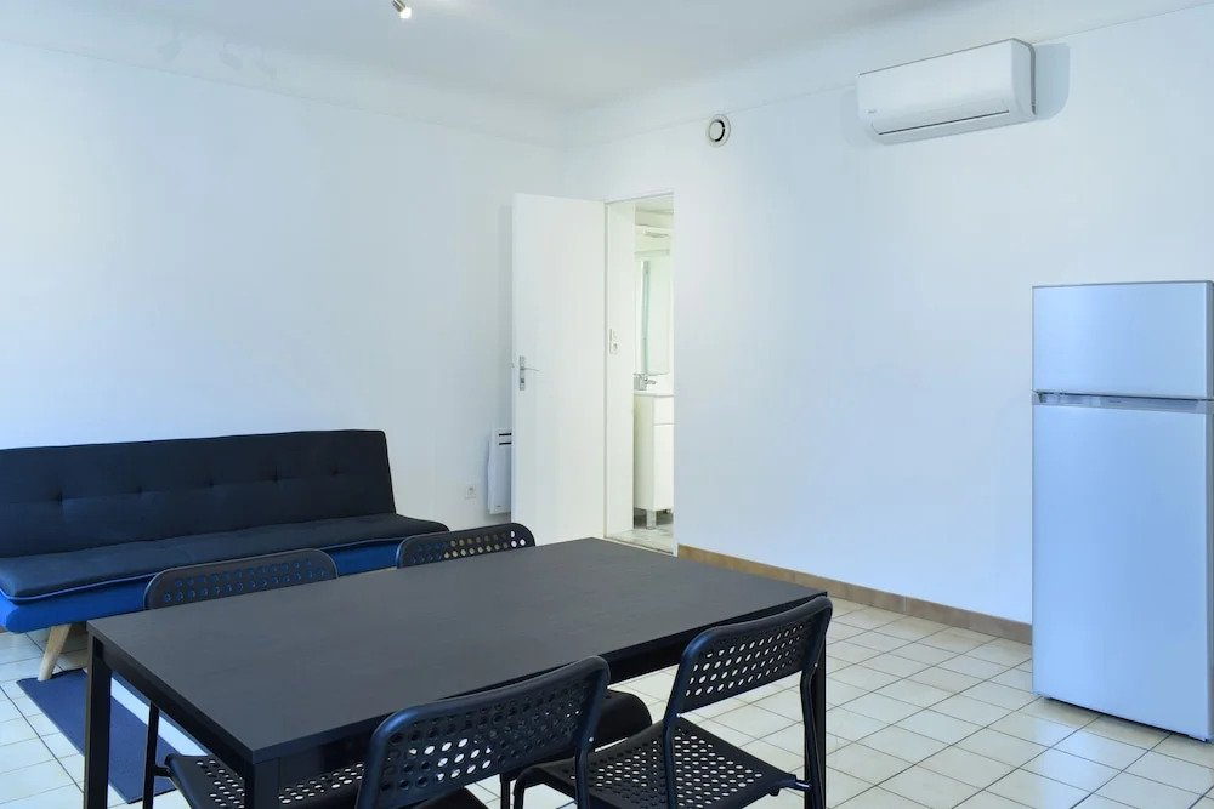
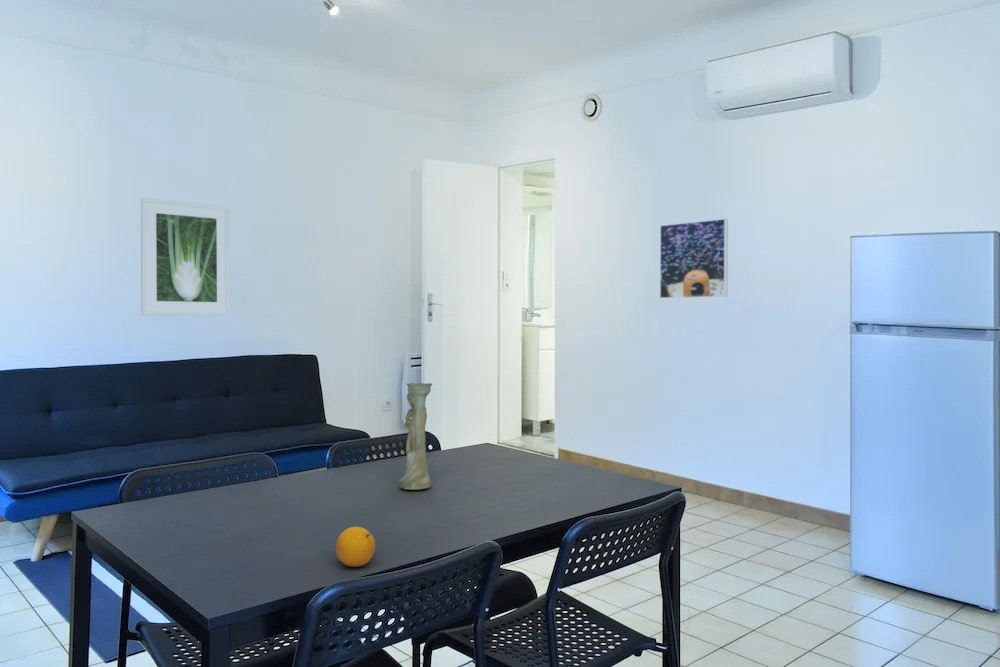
+ fruit [335,526,376,568]
+ vase [398,382,433,491]
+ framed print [659,218,729,299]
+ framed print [140,197,231,317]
